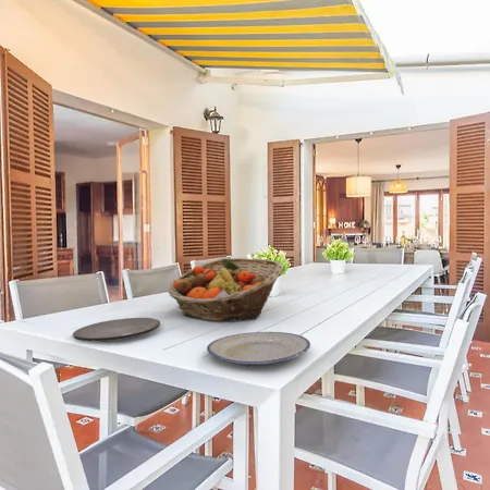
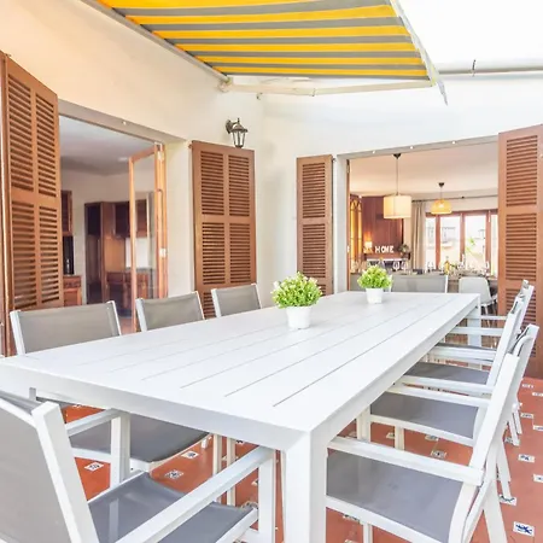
- fruit basket [167,257,283,322]
- plate [72,317,161,342]
- plate [206,331,311,366]
